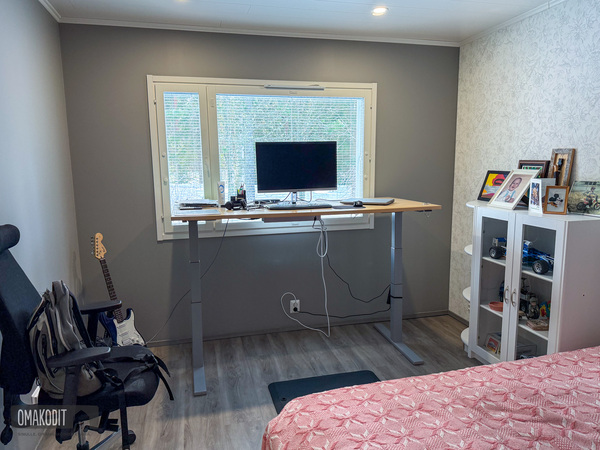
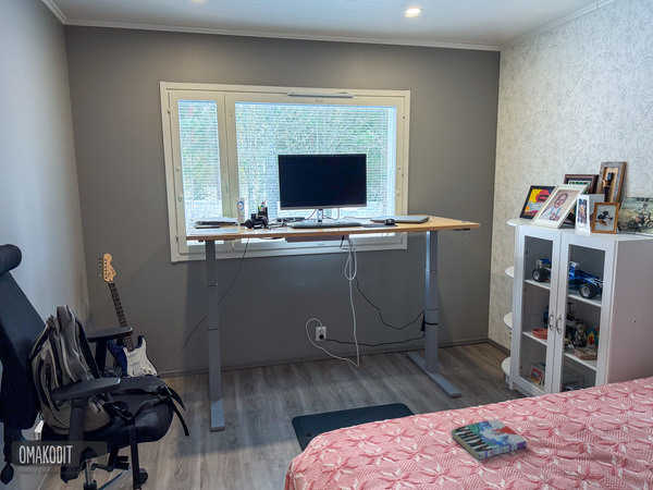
+ book [451,418,528,461]
